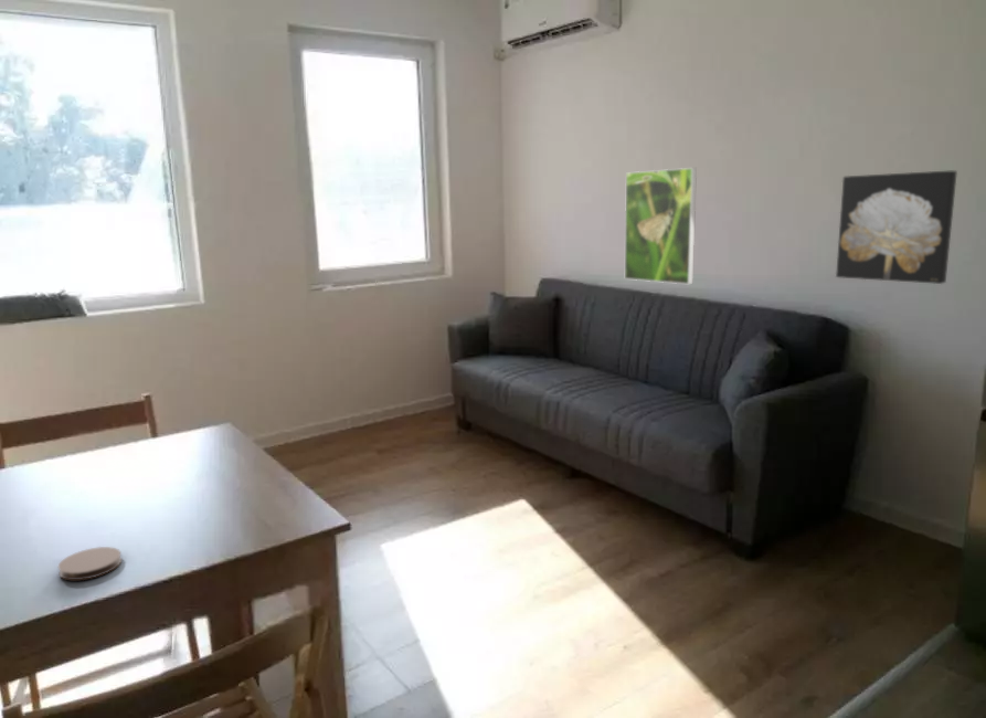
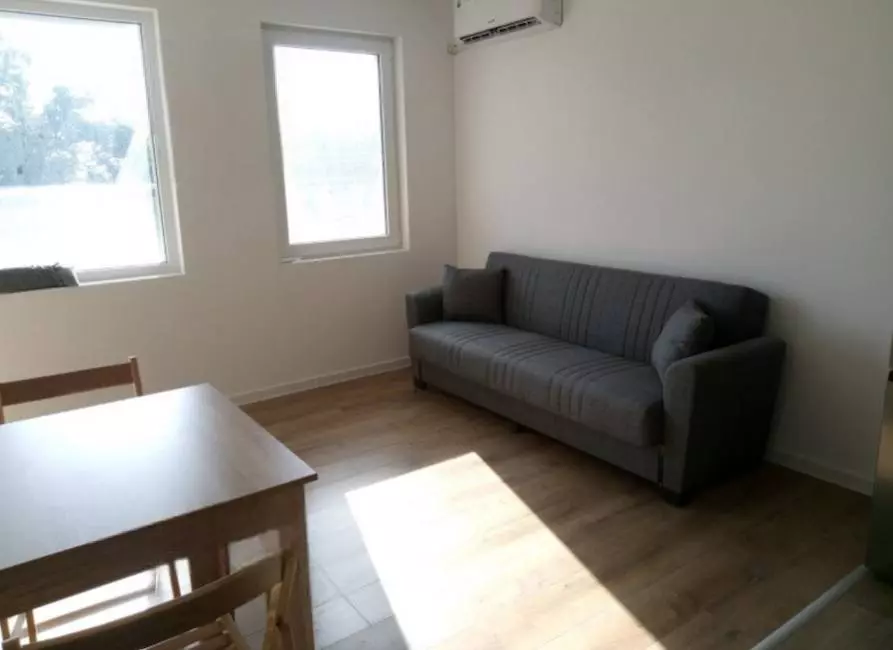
- coaster [57,546,123,581]
- wall art [835,170,958,285]
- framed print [624,167,698,285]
